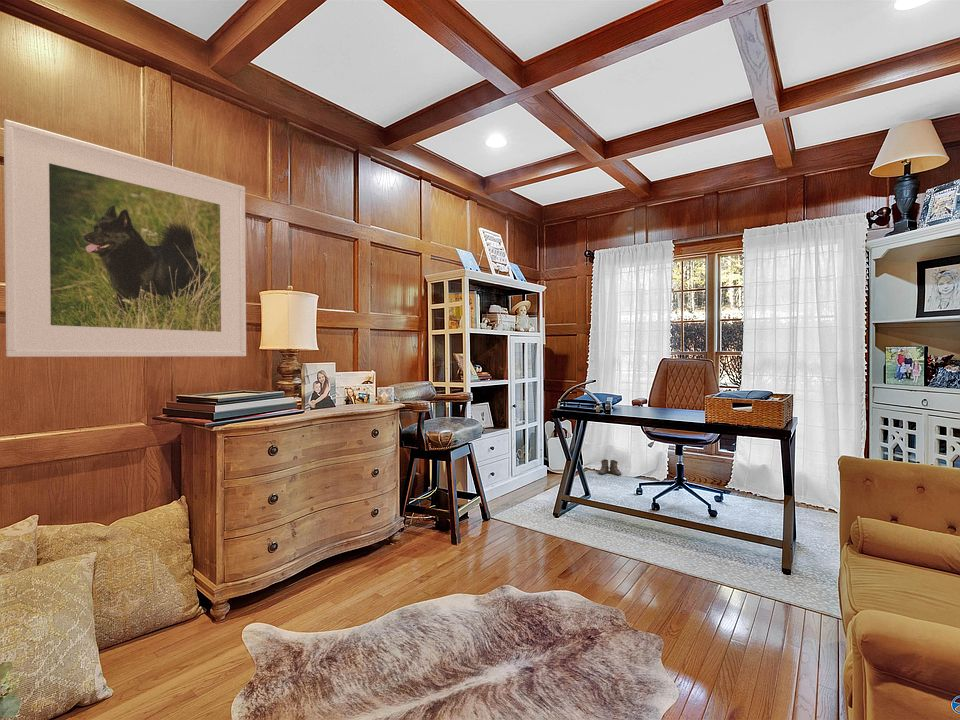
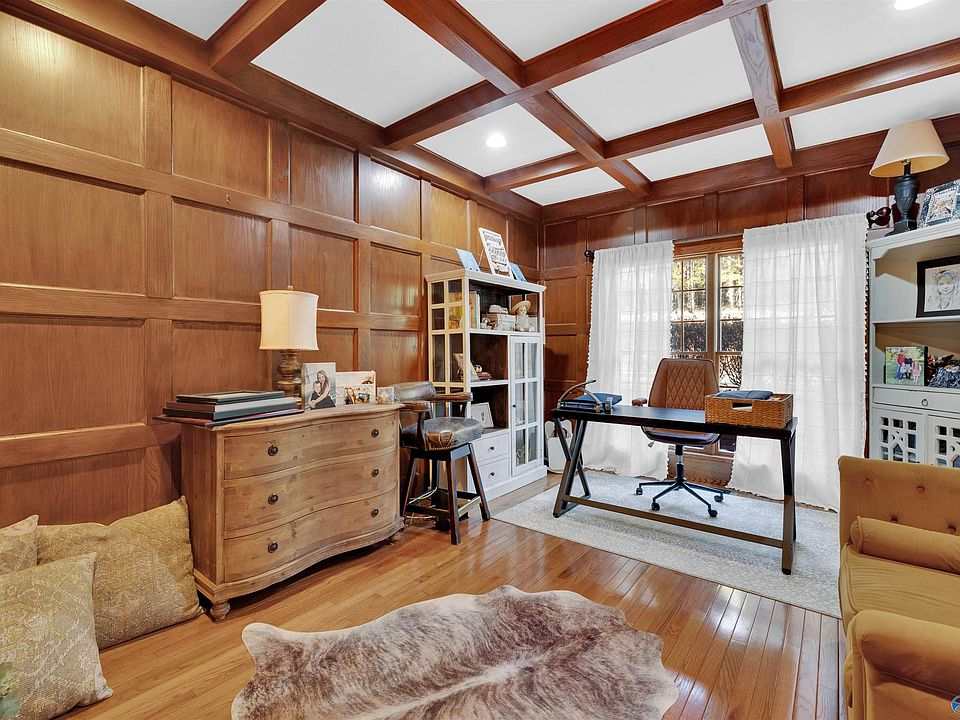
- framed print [3,118,247,358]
- boots [596,458,622,477]
